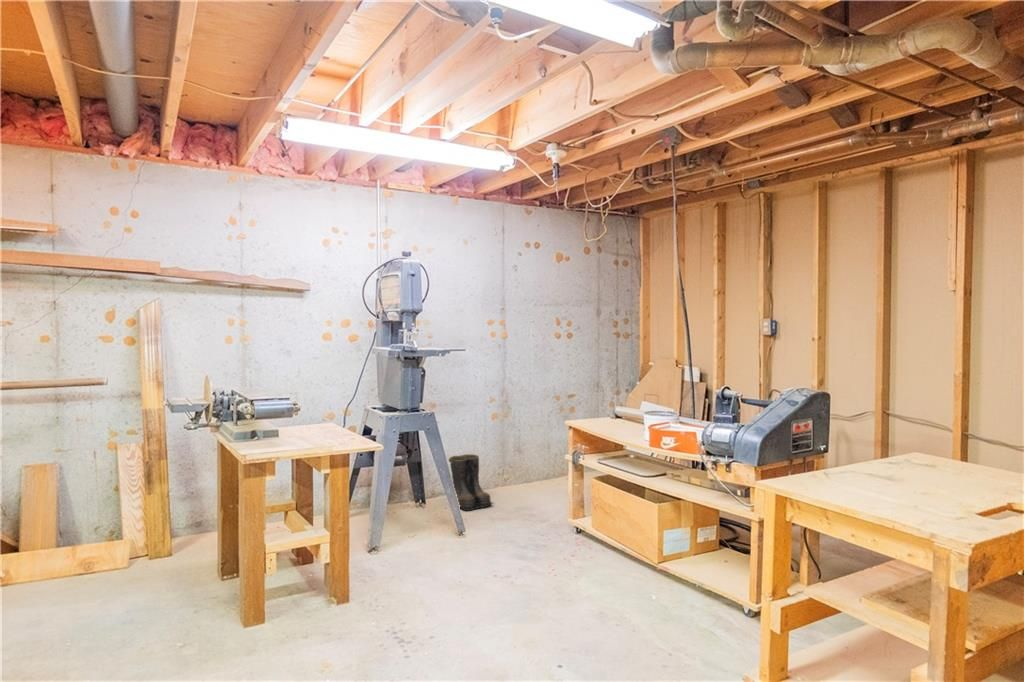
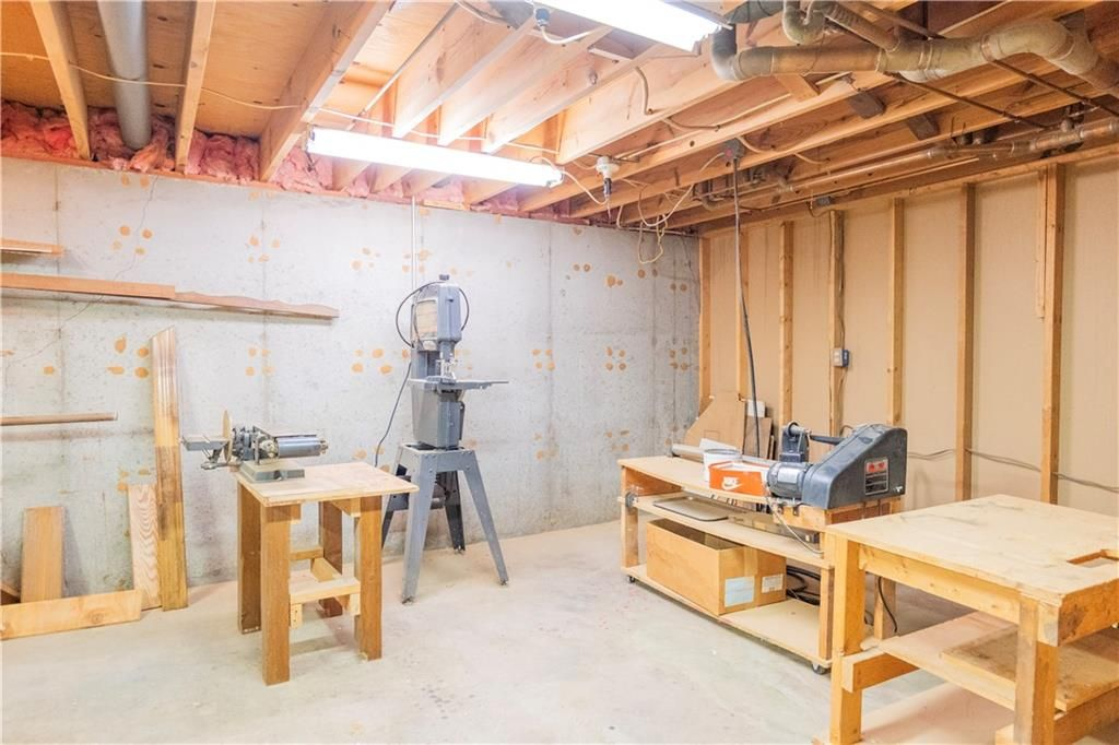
- boots [448,453,494,512]
